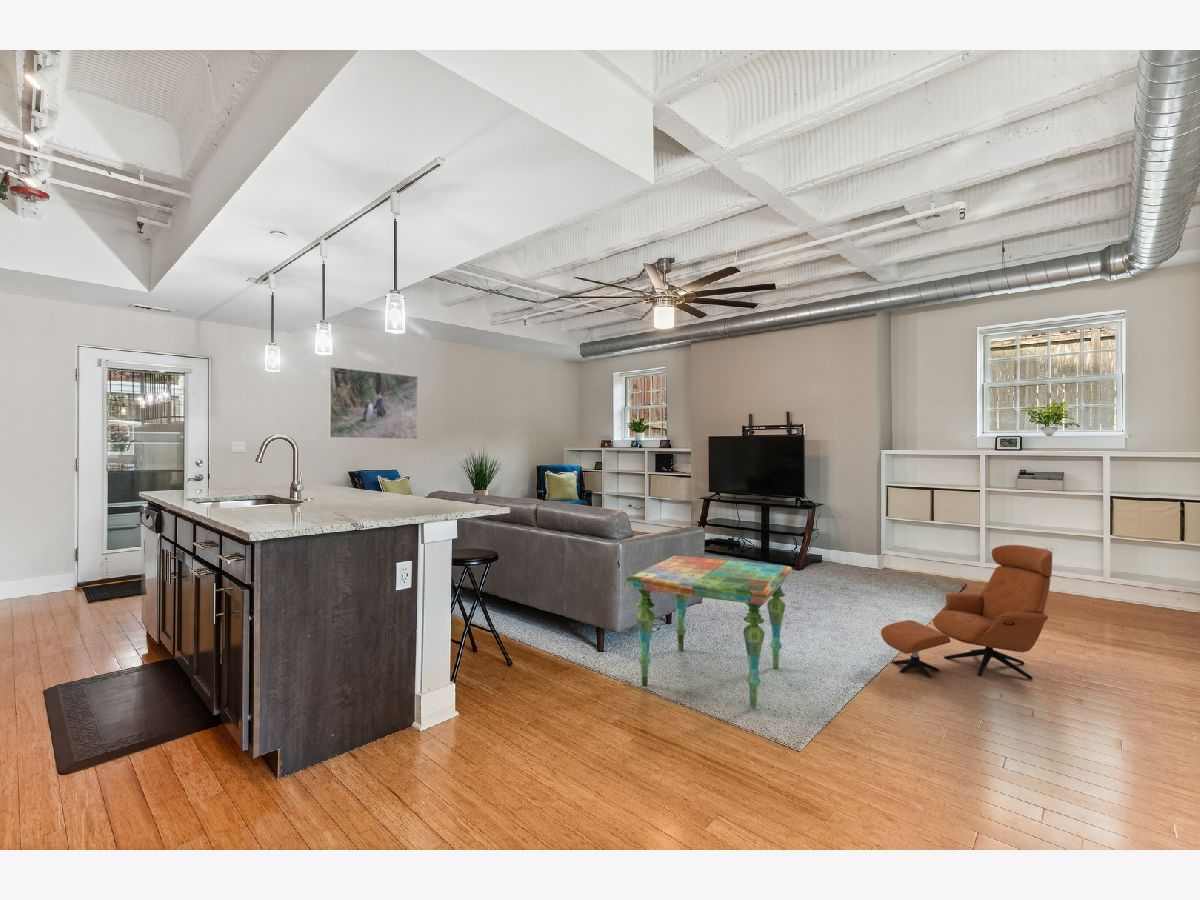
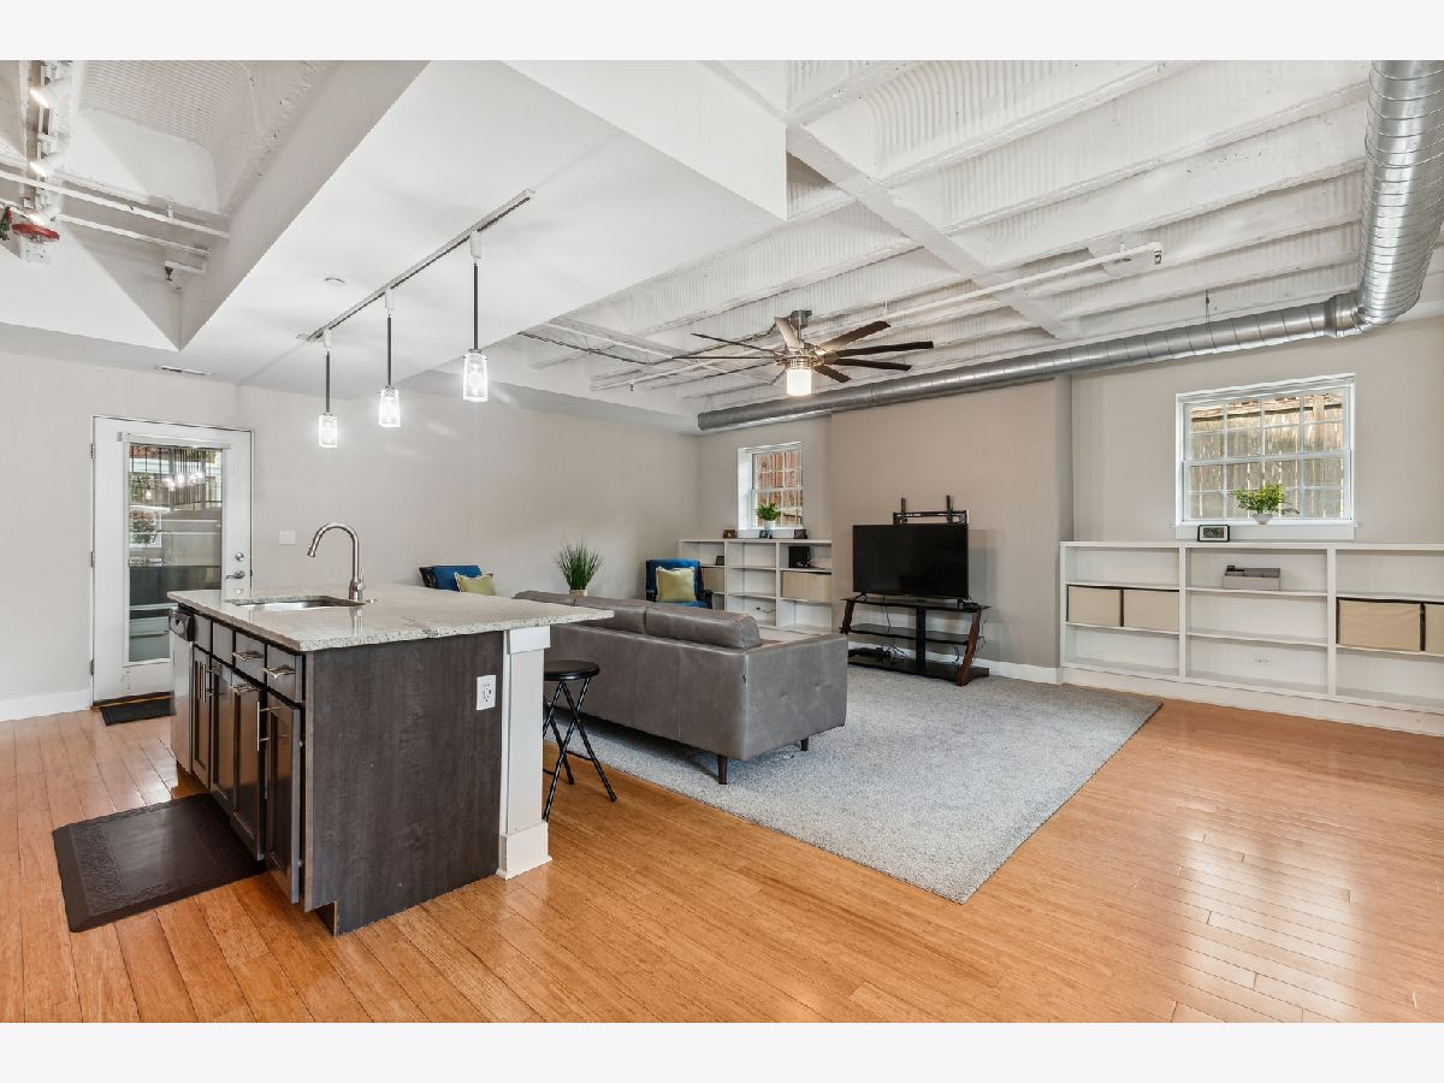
- armchair [880,544,1053,680]
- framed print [328,366,419,440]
- side table [626,555,793,709]
